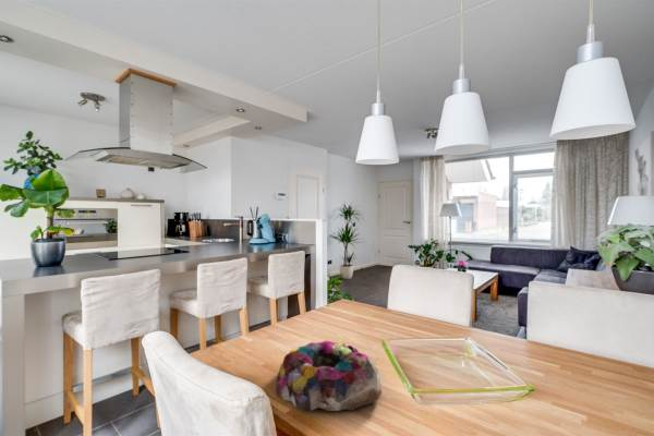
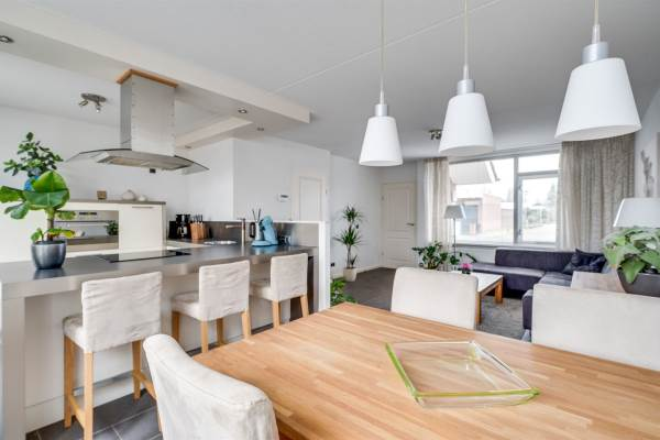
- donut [275,340,383,412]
